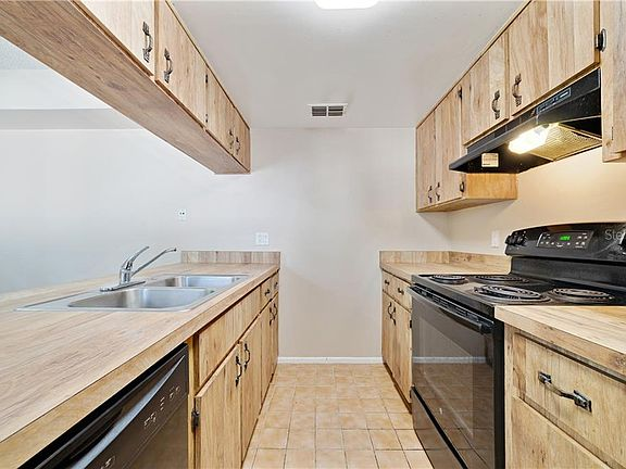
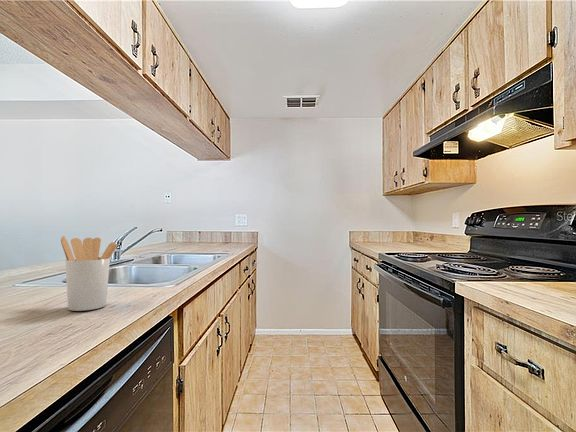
+ utensil holder [60,235,119,312]
